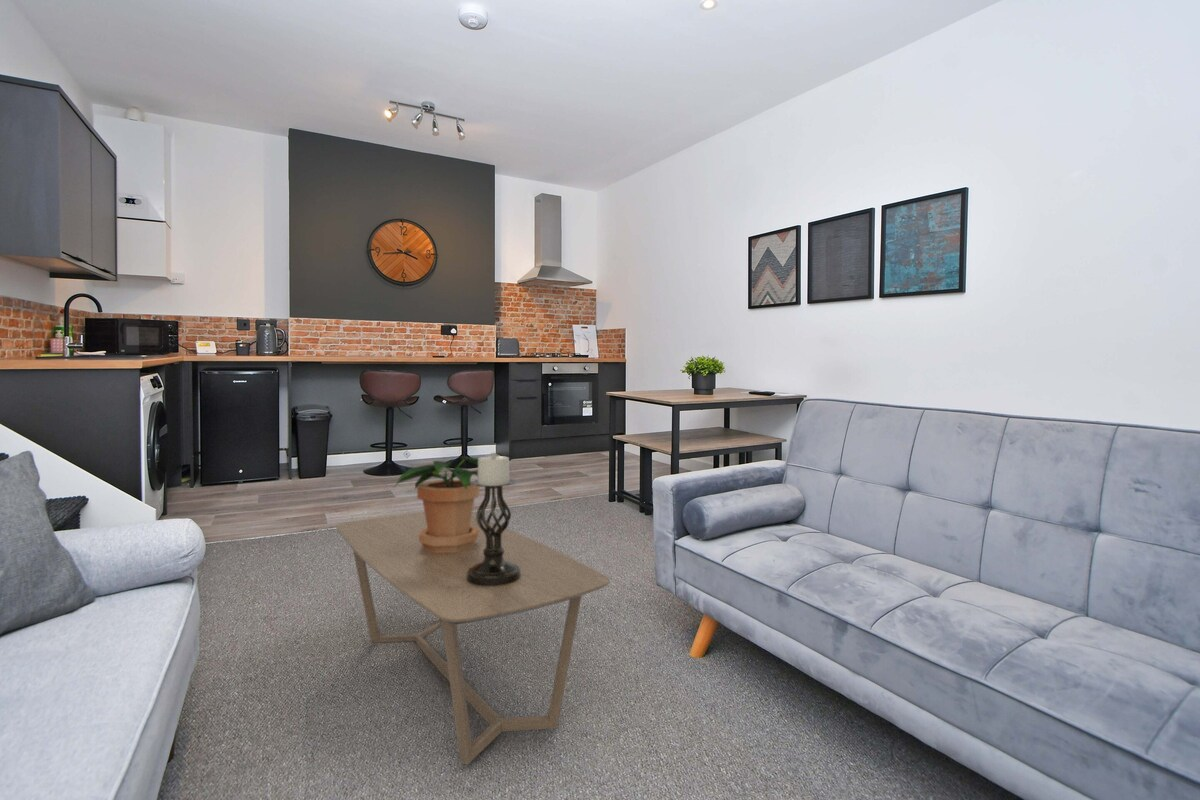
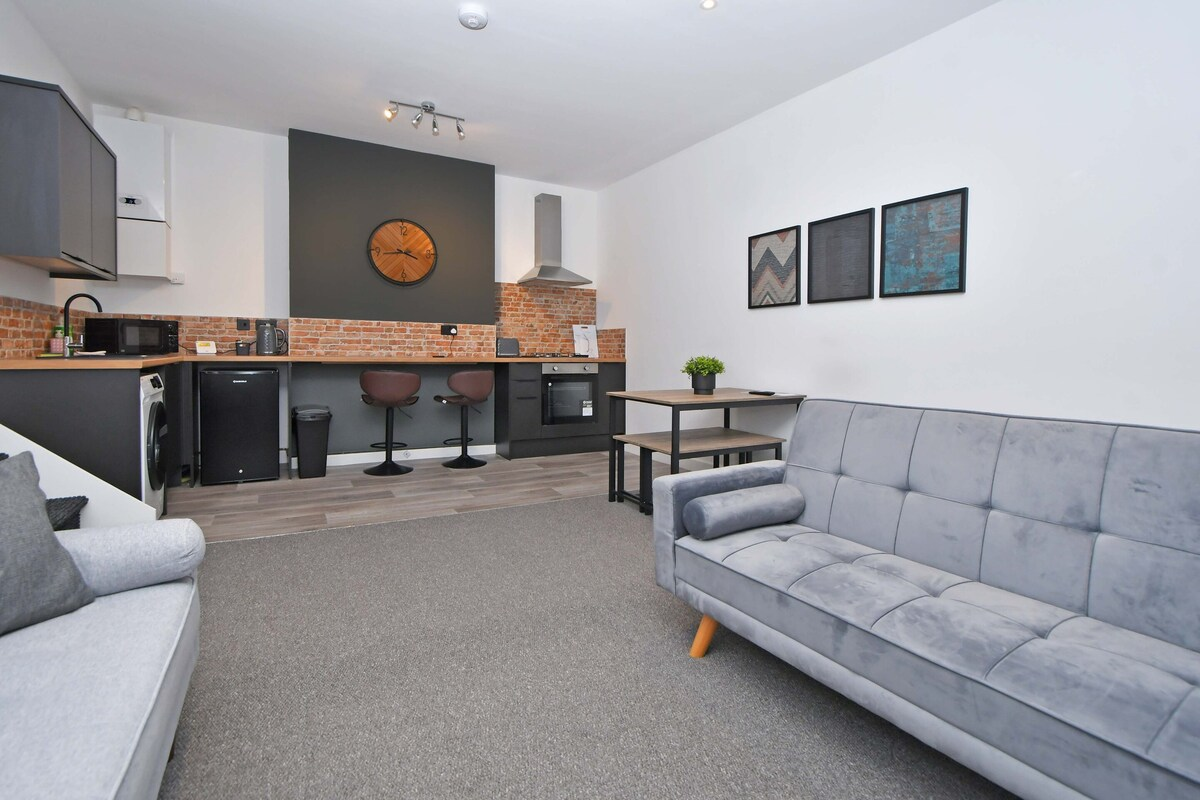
- candle holder [466,452,521,586]
- potted plant [393,455,481,552]
- coffee table [336,511,611,766]
